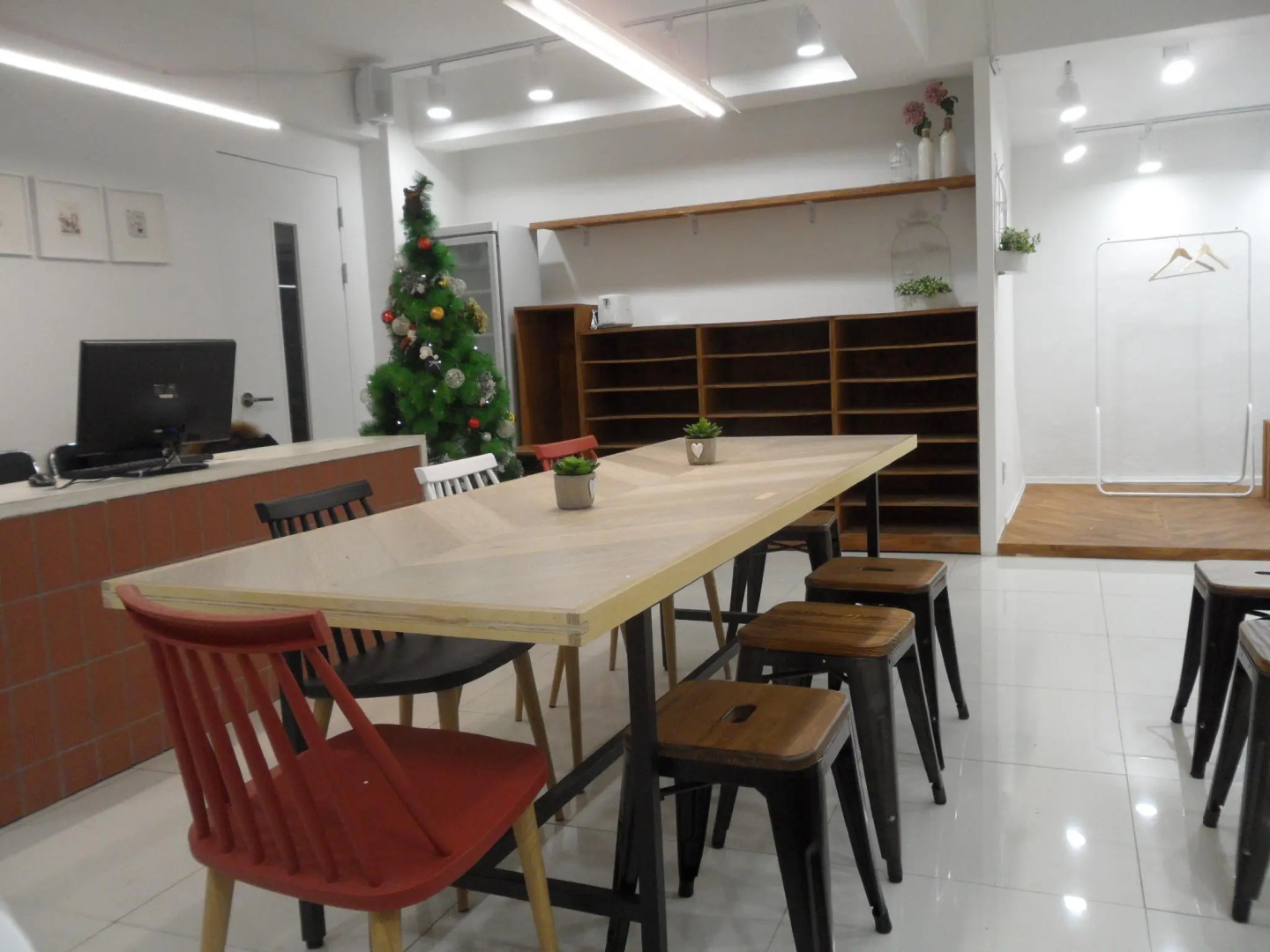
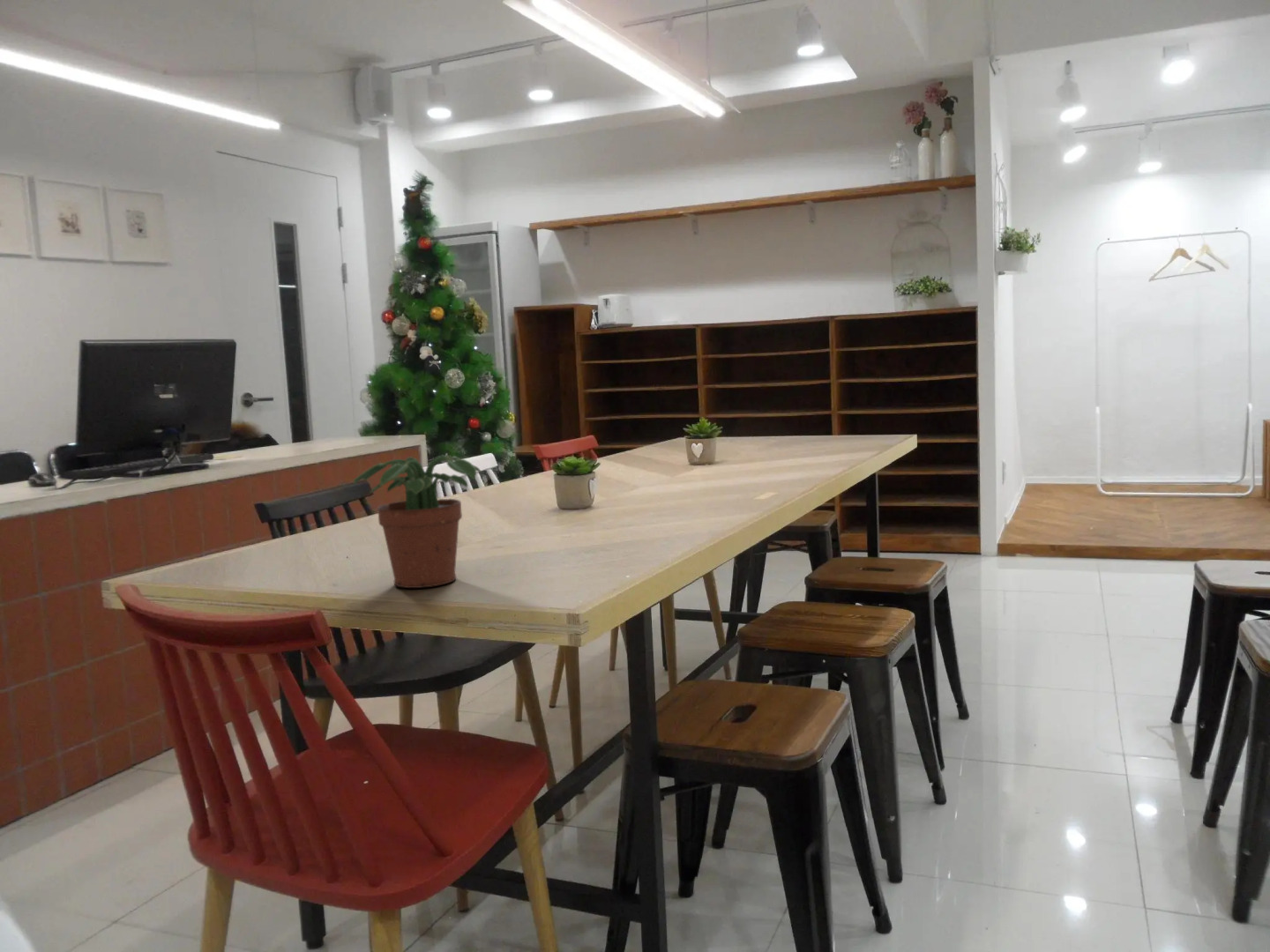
+ potted plant [353,455,482,589]
